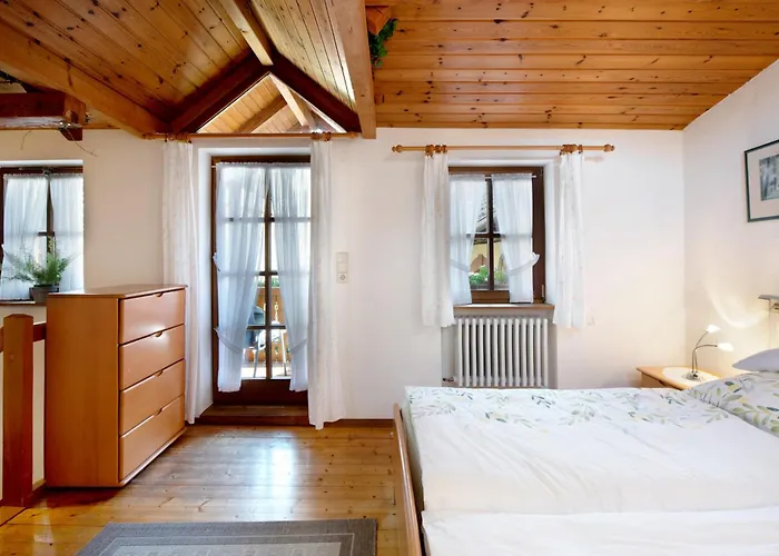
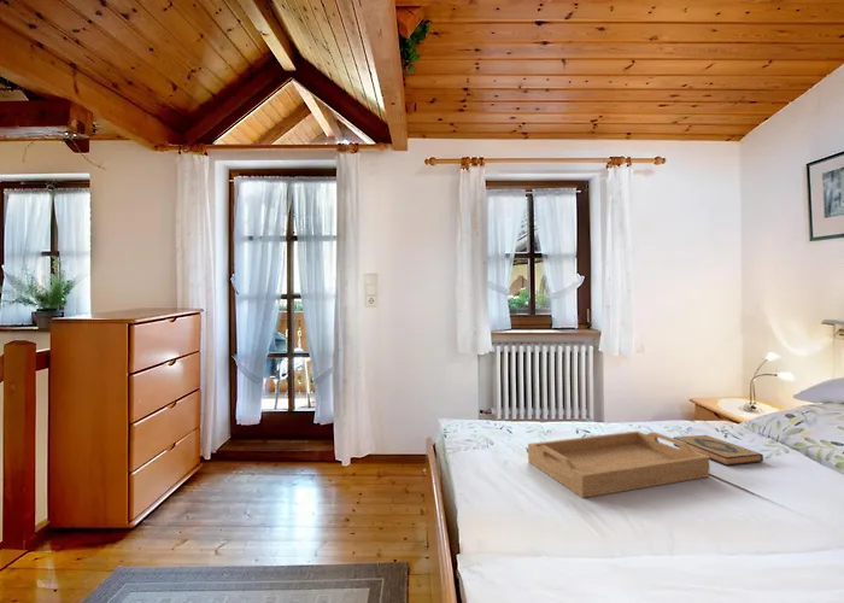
+ hardback book [673,434,764,467]
+ serving tray [527,429,711,499]
